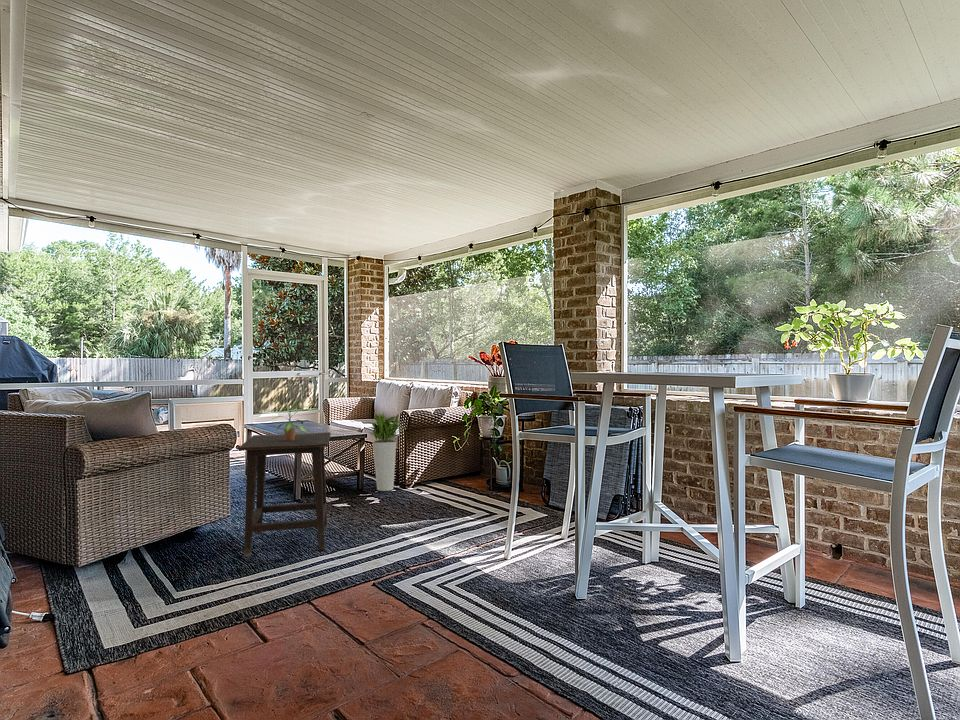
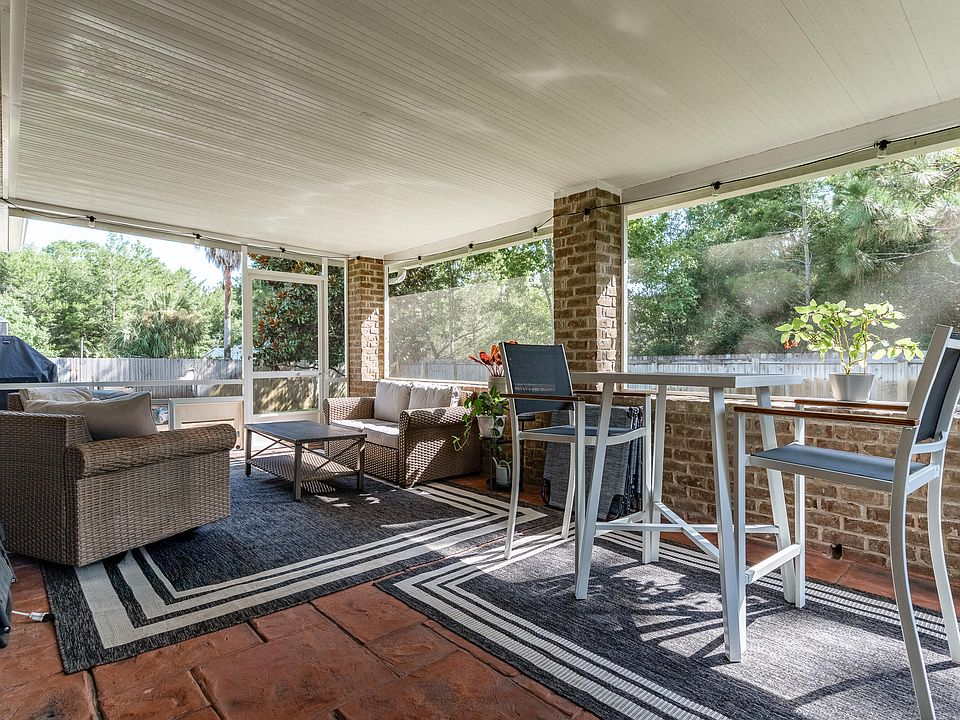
- planter [367,412,403,492]
- side table [237,431,332,558]
- potted plant [271,397,307,441]
